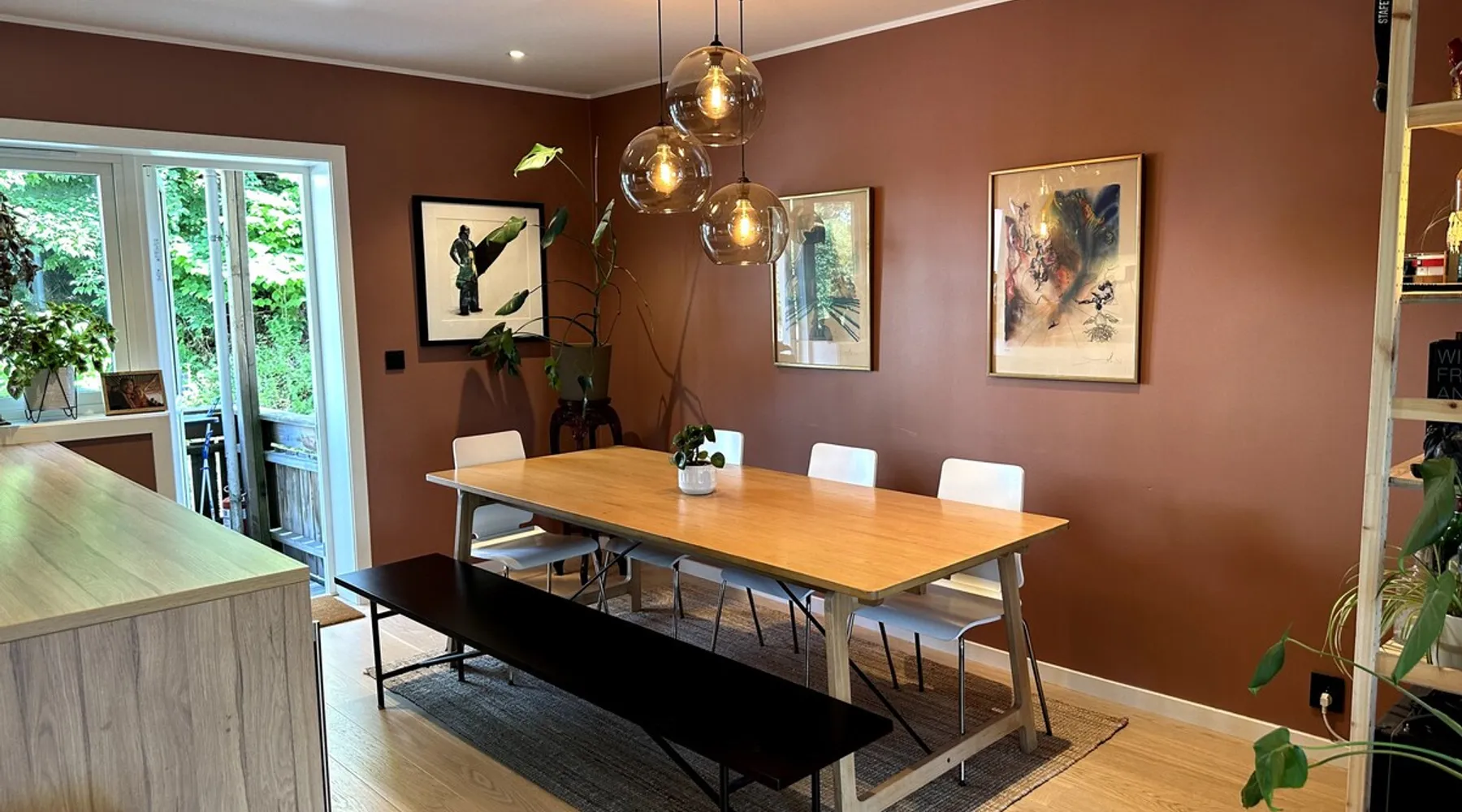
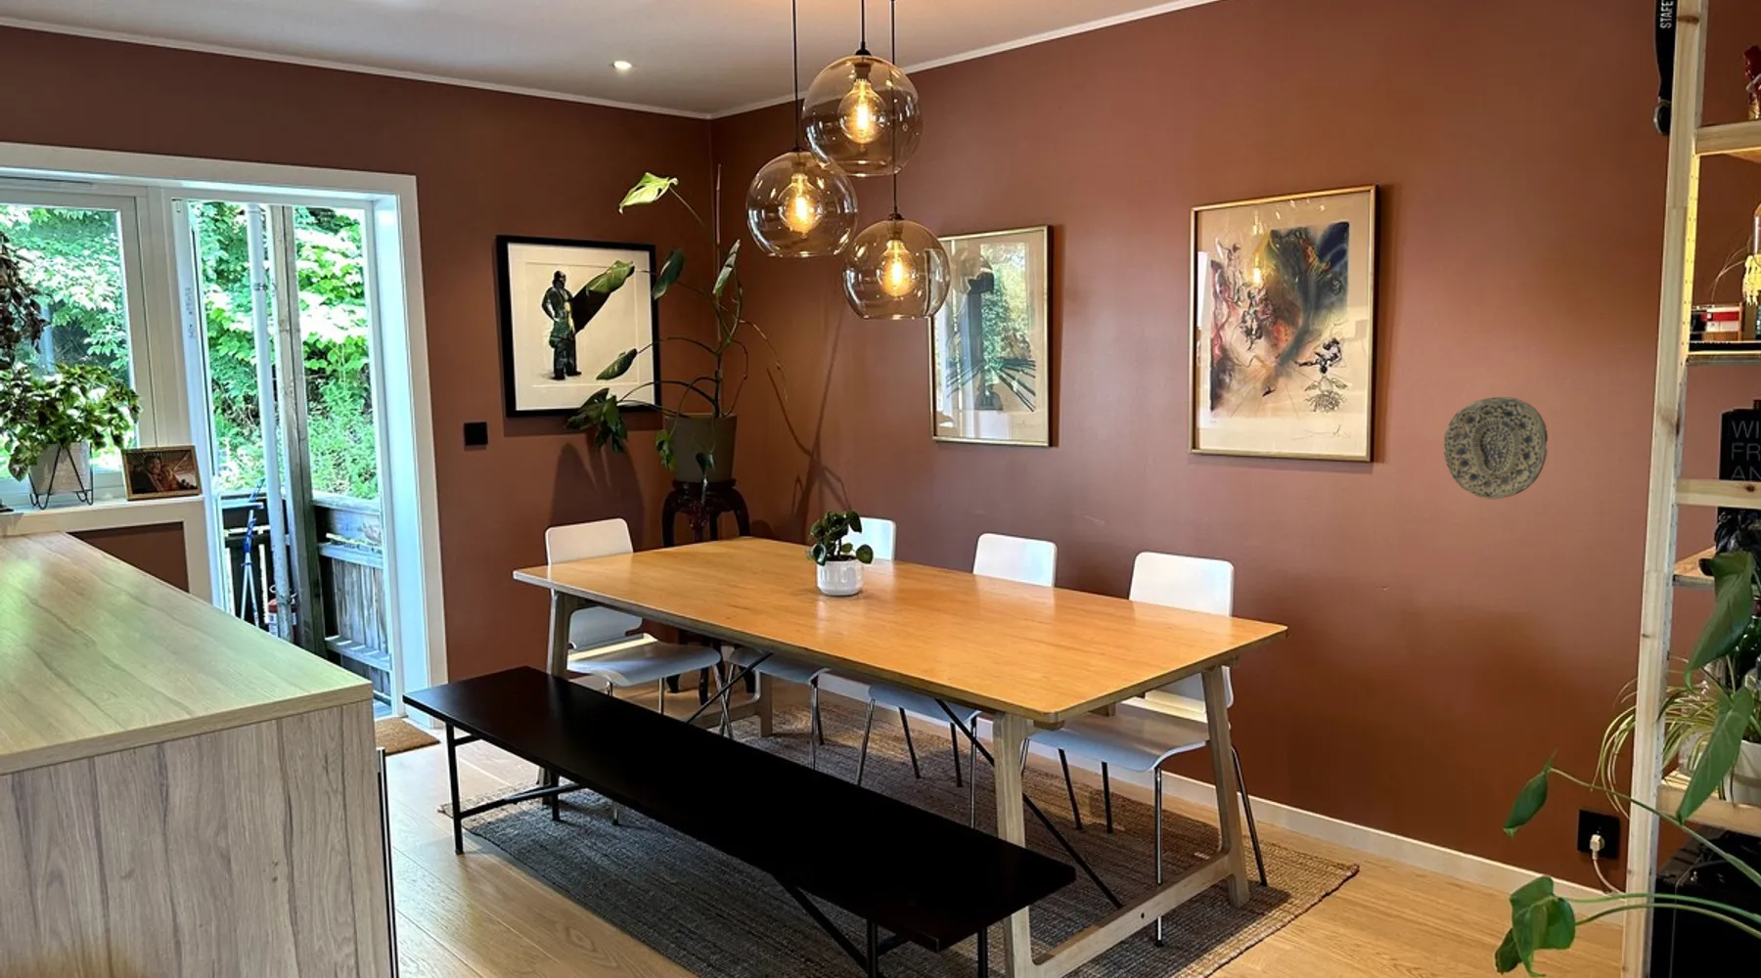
+ decorative plate [1442,396,1549,500]
